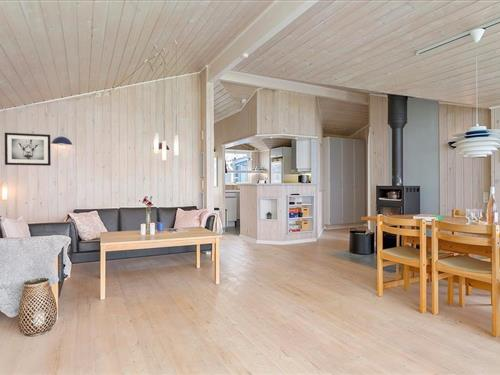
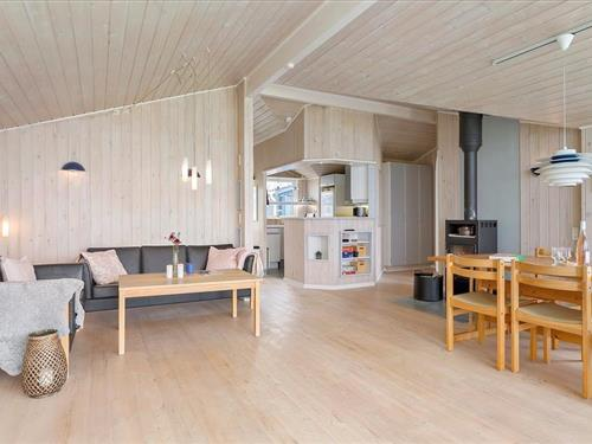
- wall art [4,132,52,167]
